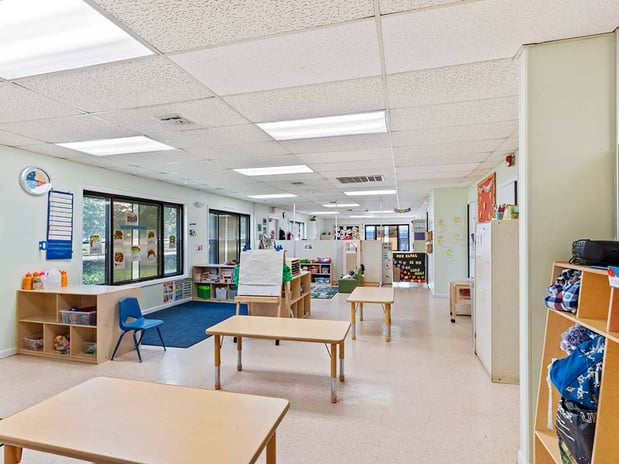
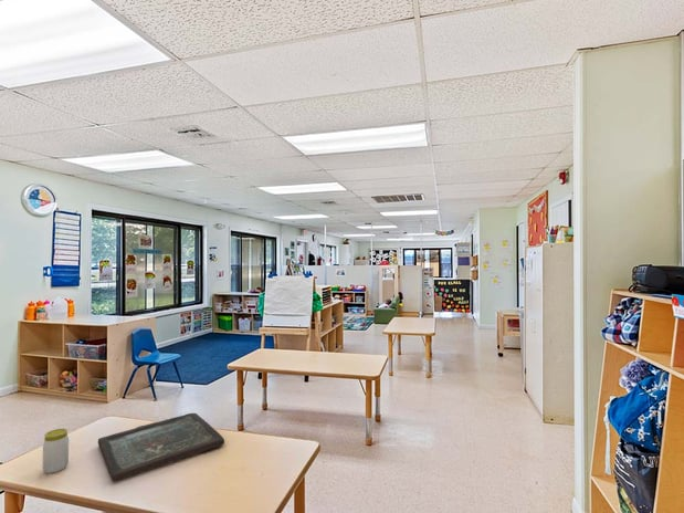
+ jar [42,428,70,474]
+ board game [97,412,225,482]
